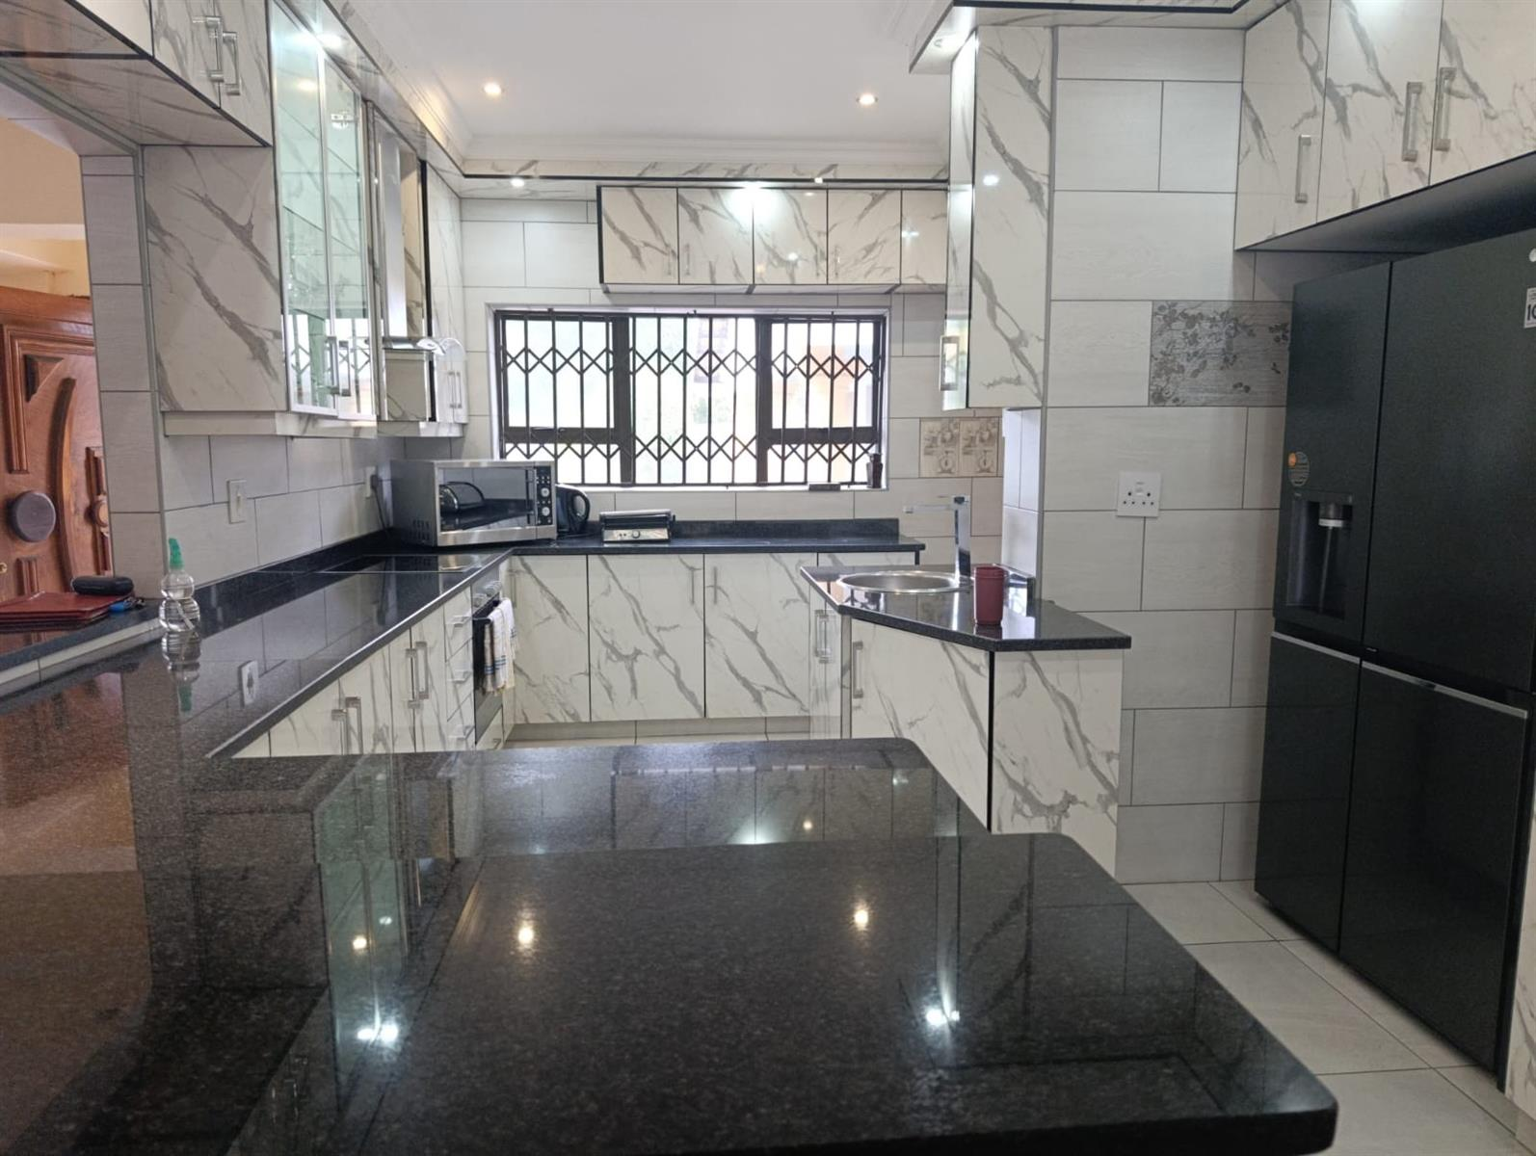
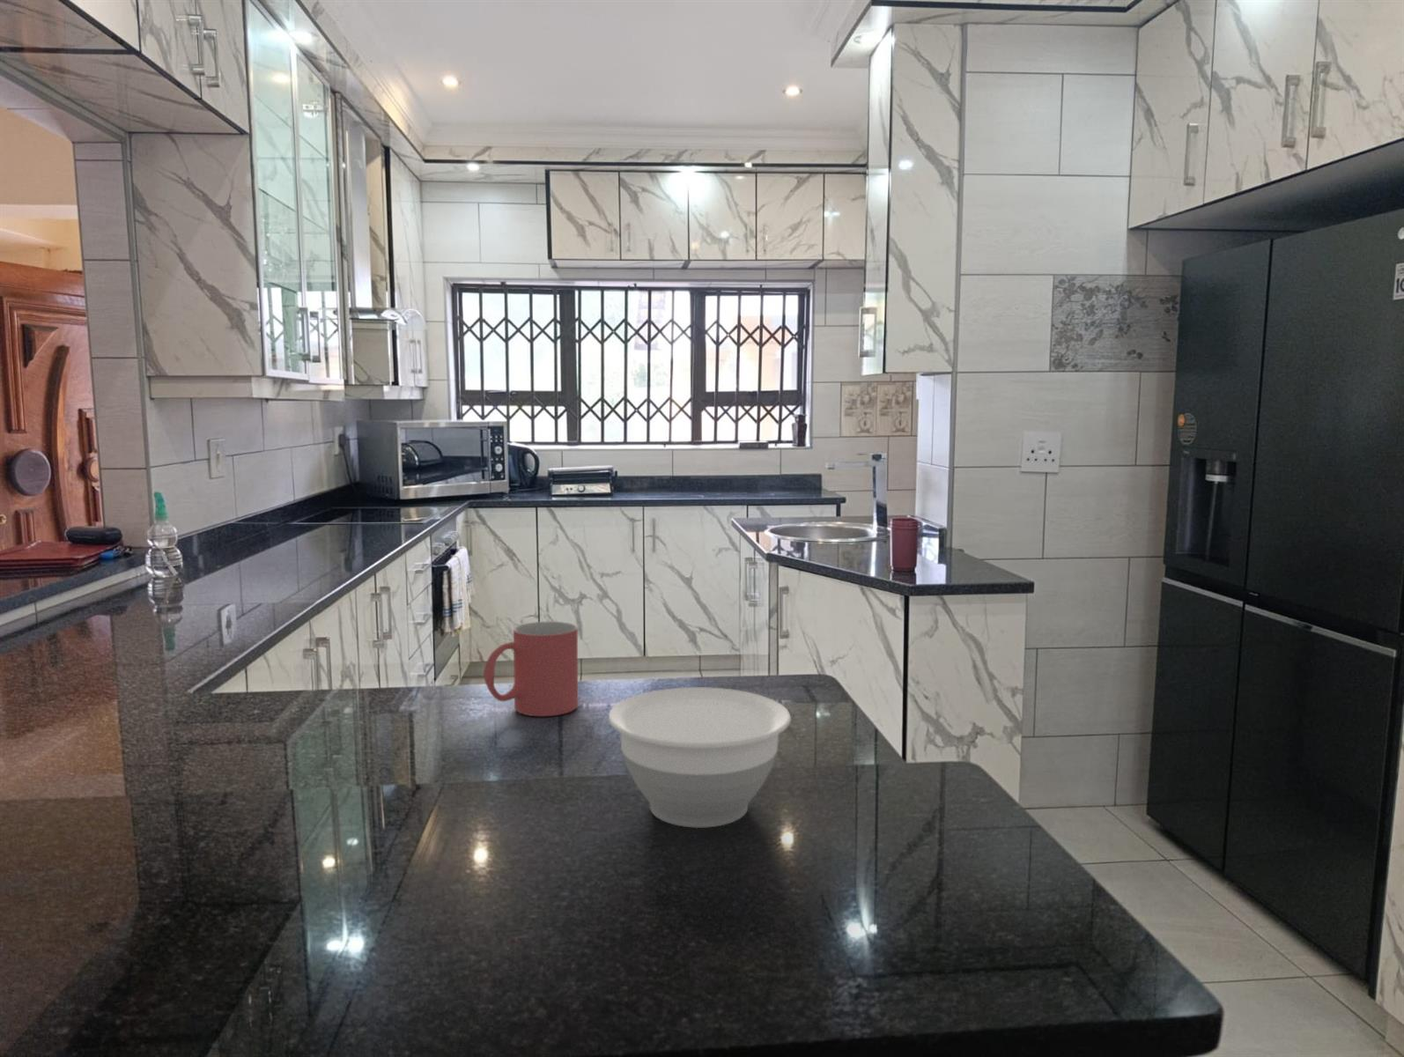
+ mug [483,621,578,717]
+ bowl [608,686,791,829]
